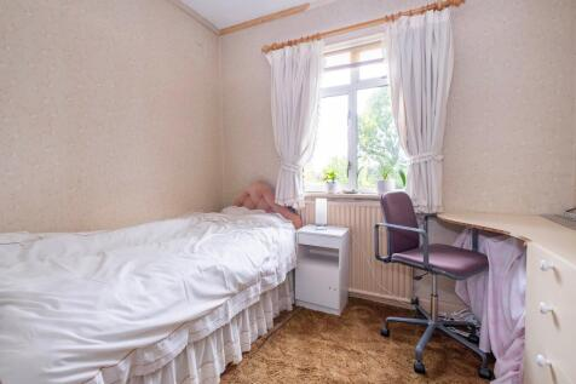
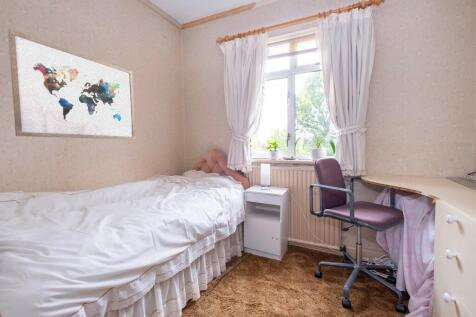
+ wall art [7,28,137,140]
